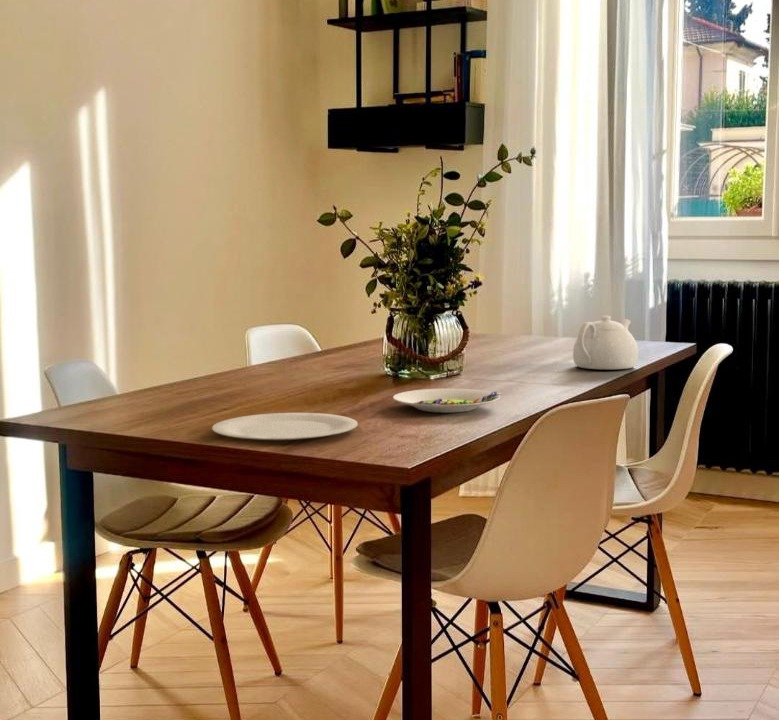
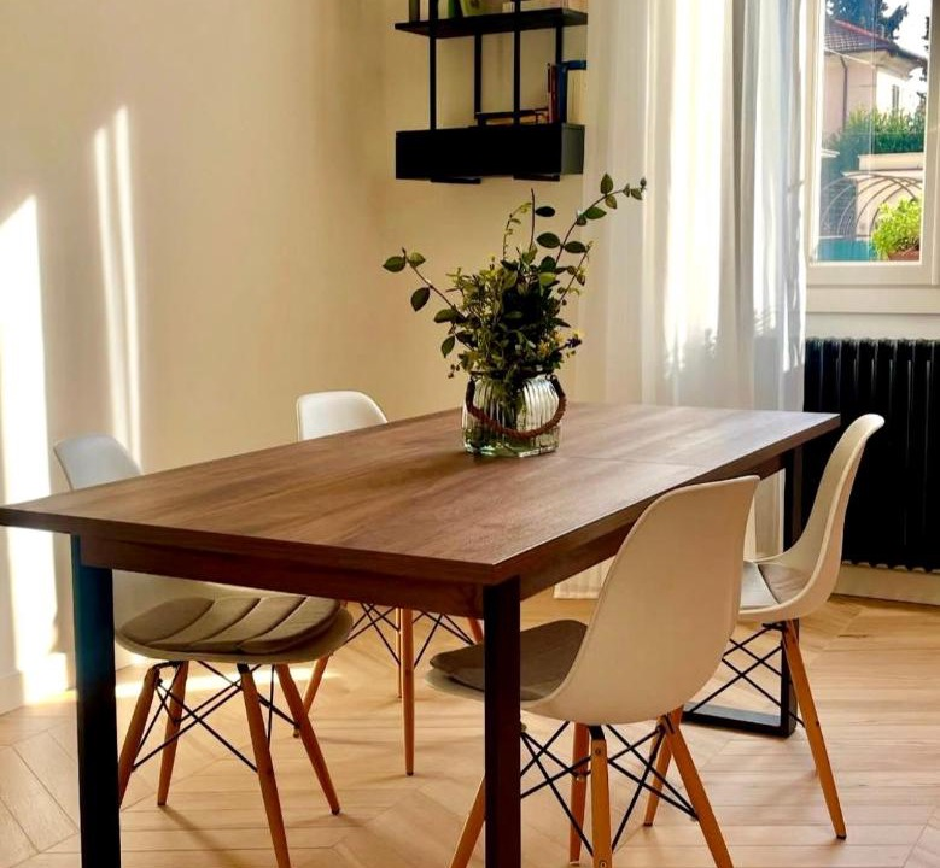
- salad plate [392,388,503,414]
- teapot [572,315,639,370]
- plate [211,412,359,441]
